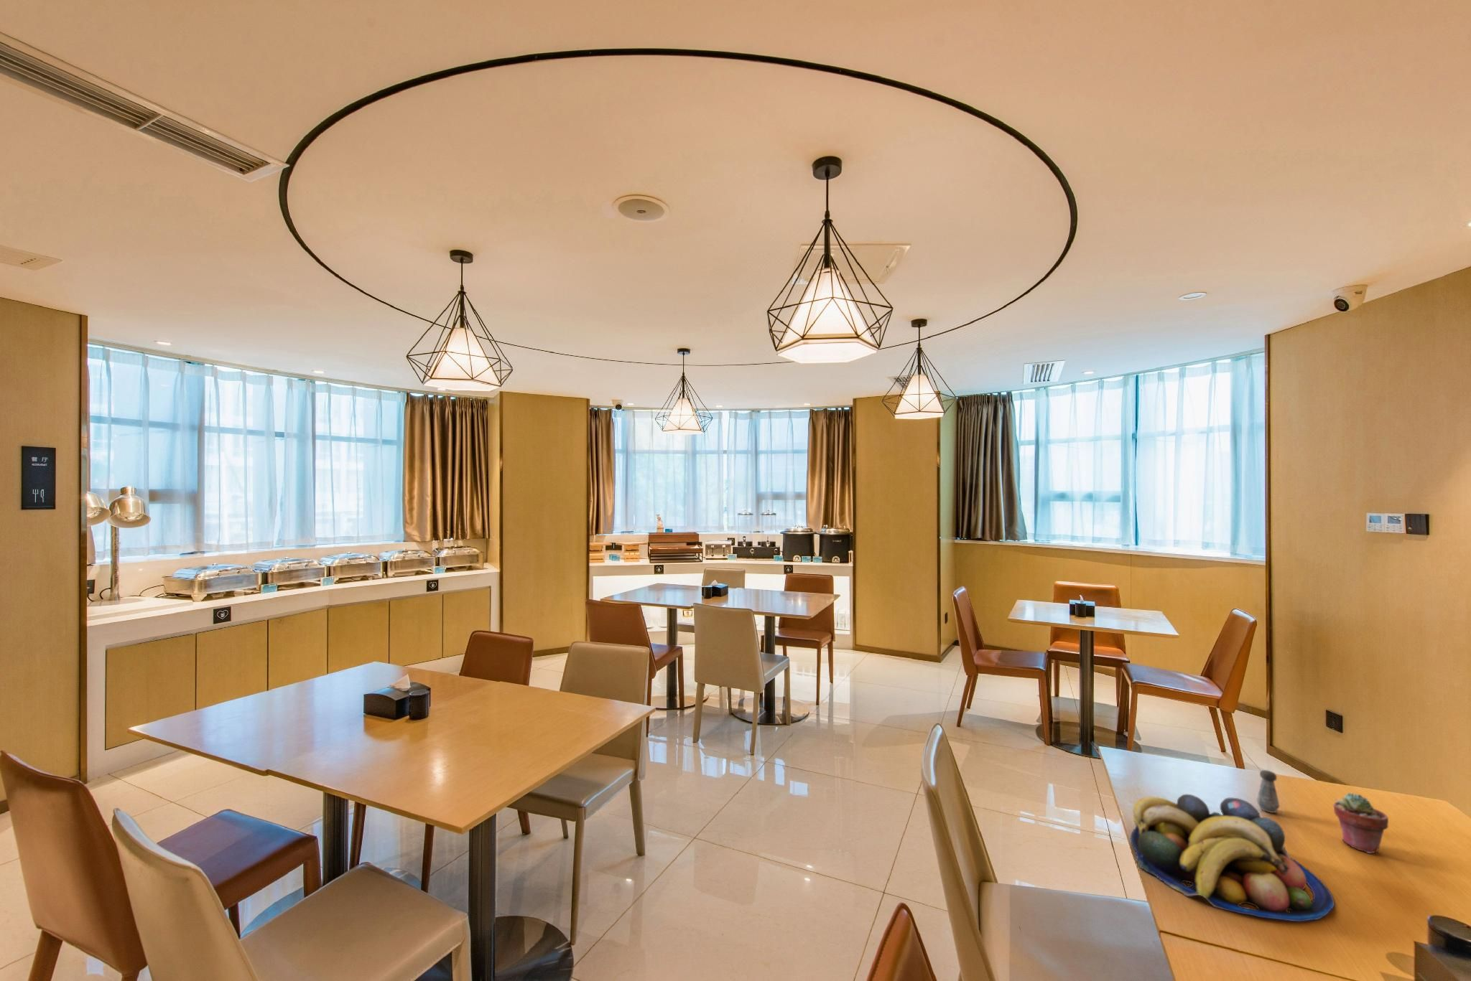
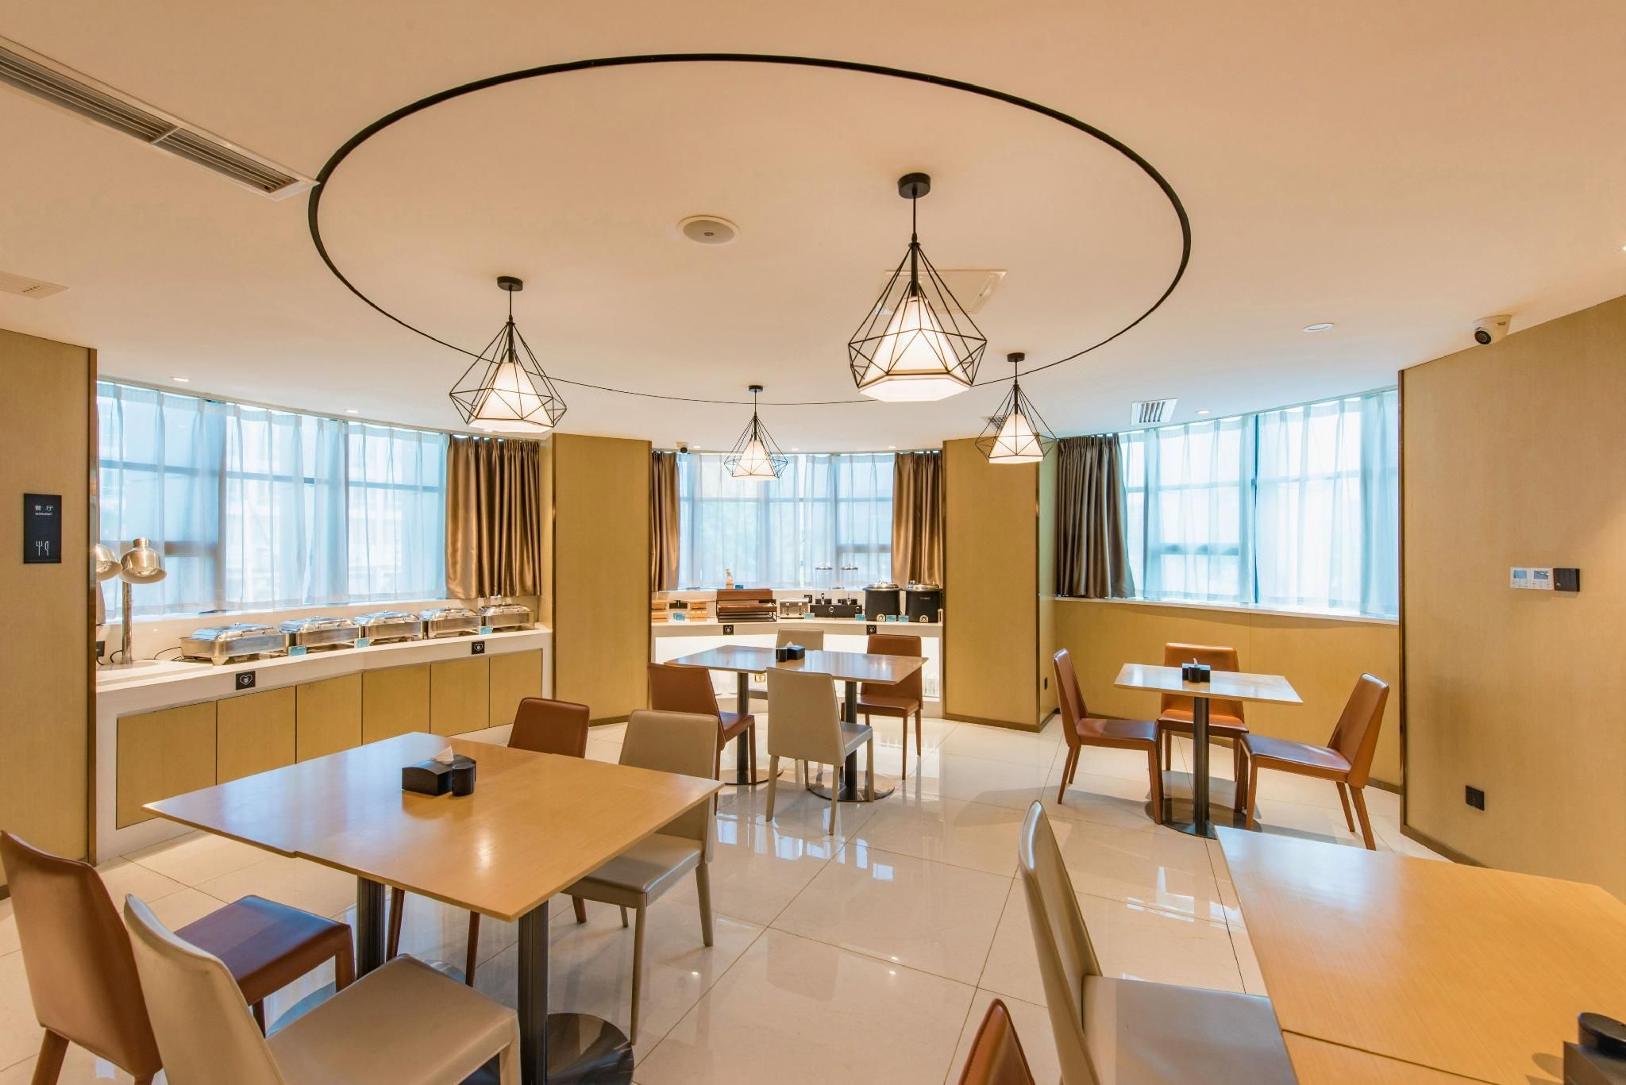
- fruit bowl [1130,794,1335,922]
- salt shaker [1256,770,1280,813]
- potted succulent [1333,793,1389,854]
